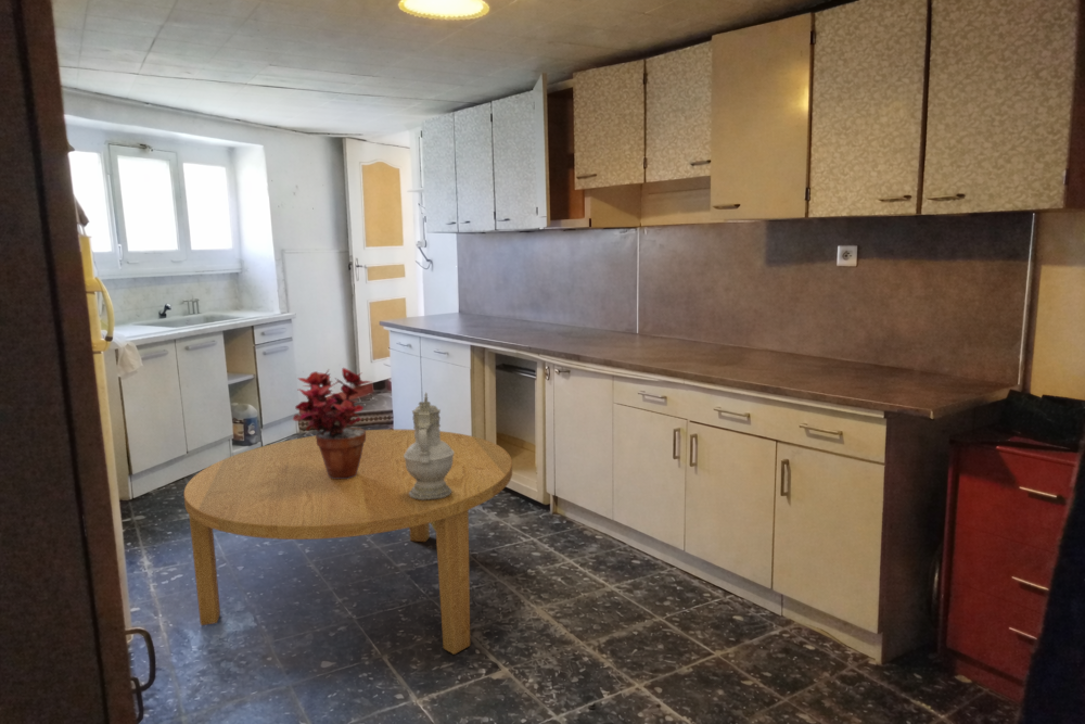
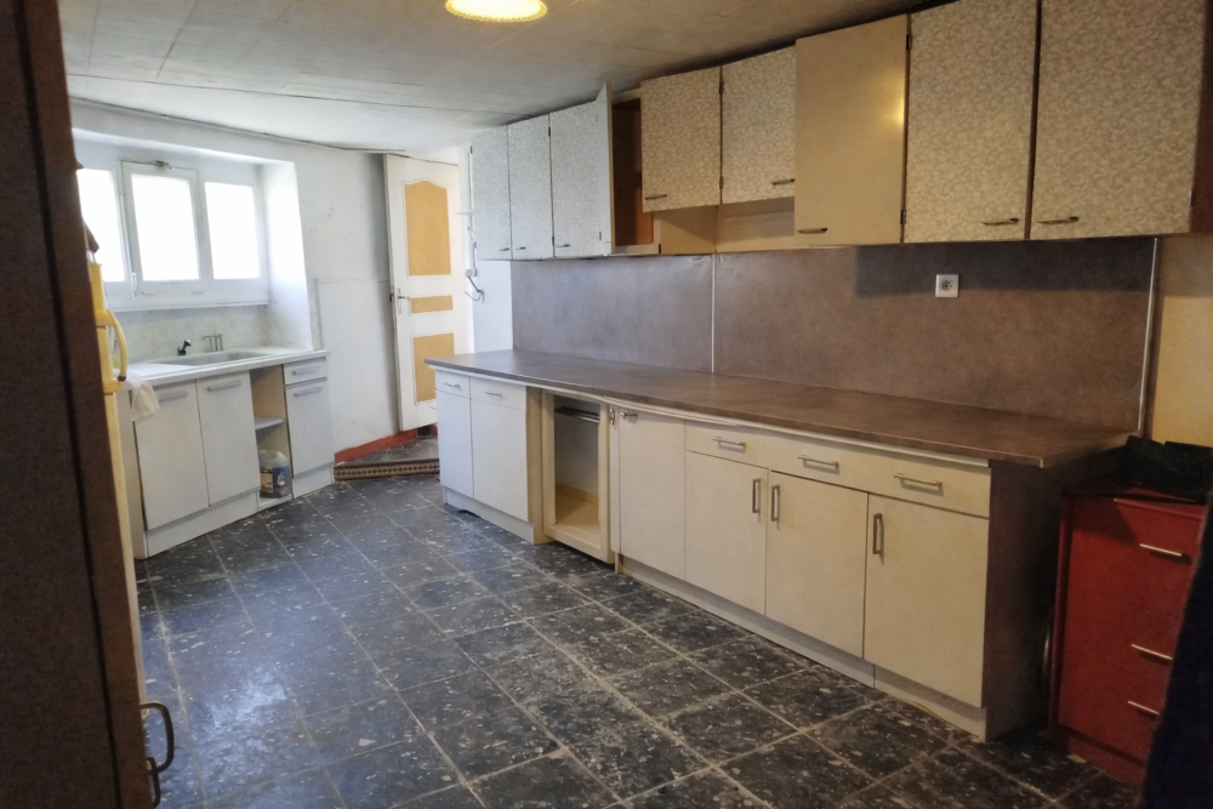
- pitcher [404,391,454,500]
- dining table [183,429,513,656]
- potted plant [292,367,372,479]
